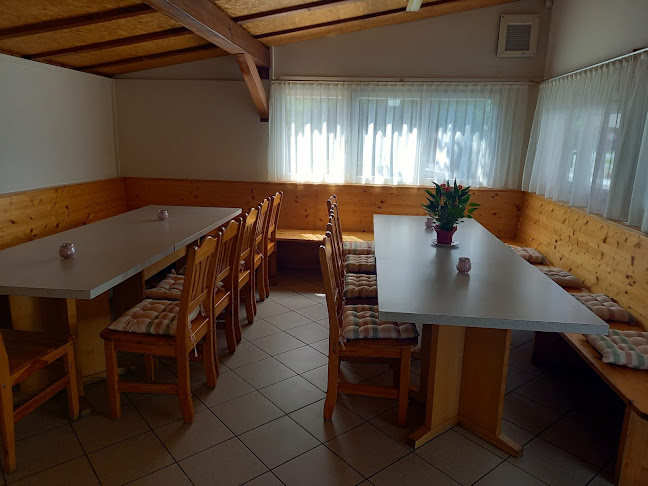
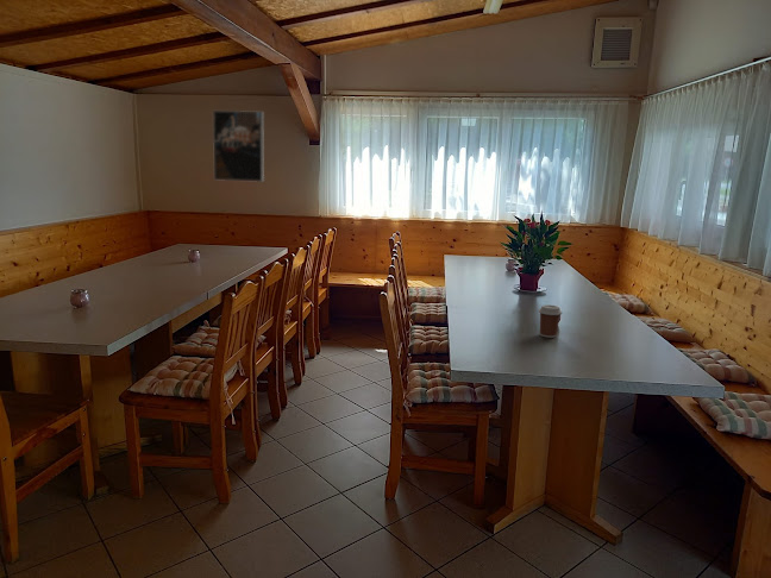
+ coffee cup [538,303,563,339]
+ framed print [212,109,265,183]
